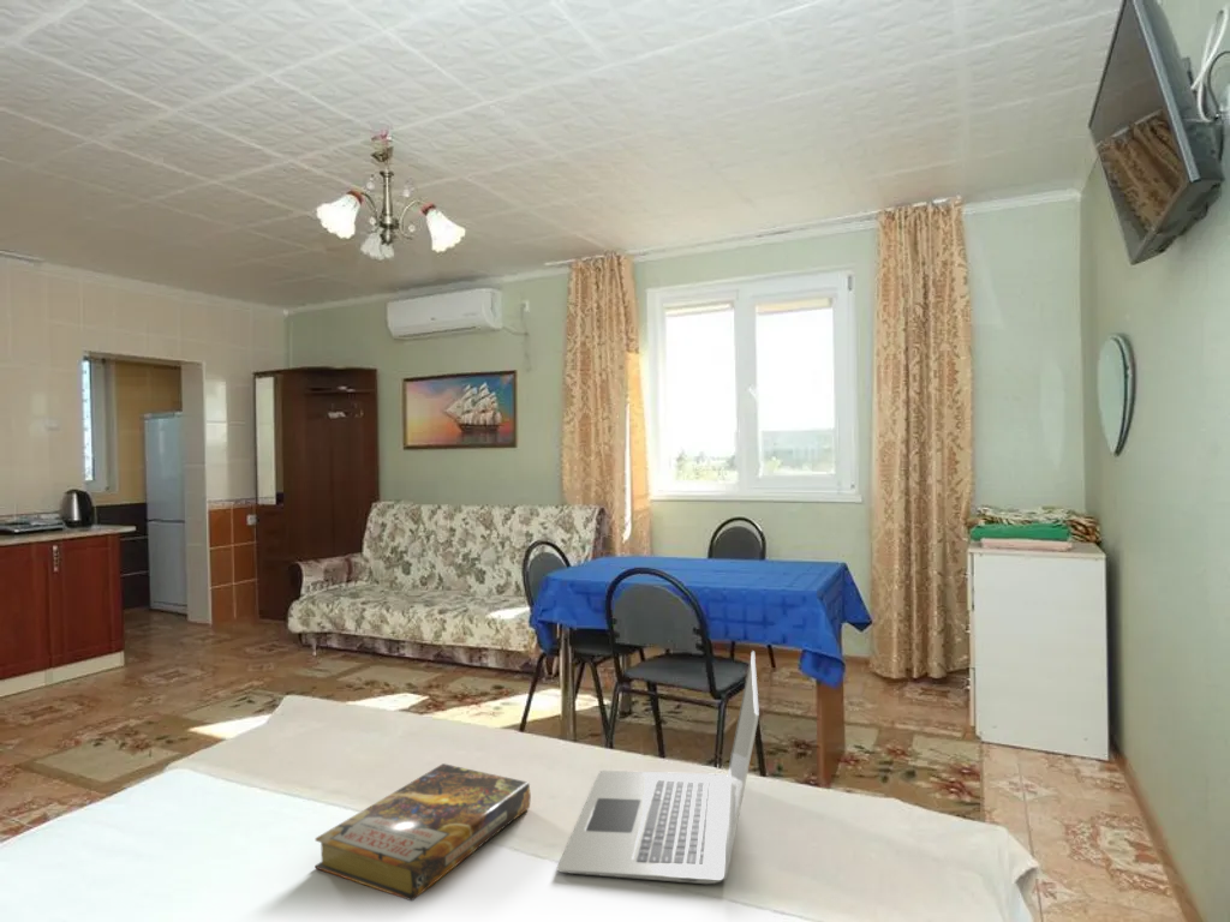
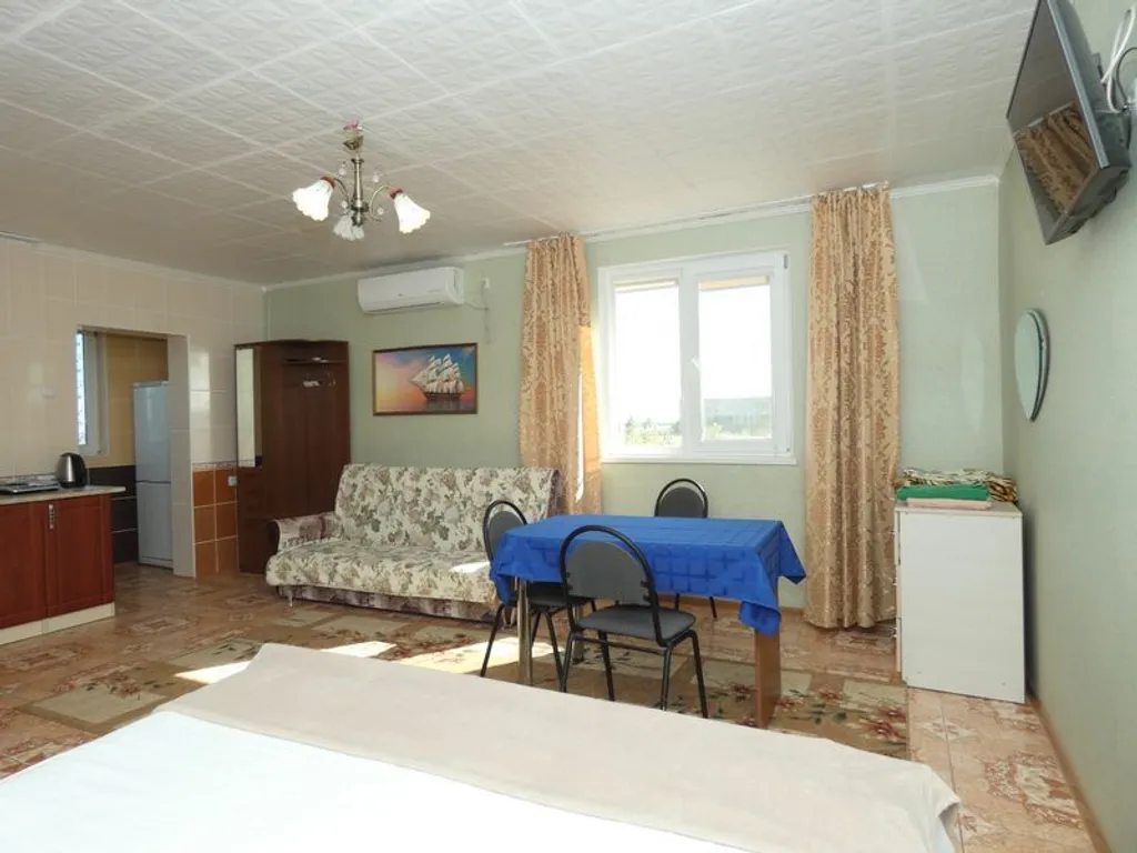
- book [314,762,532,902]
- laptop [556,649,760,885]
